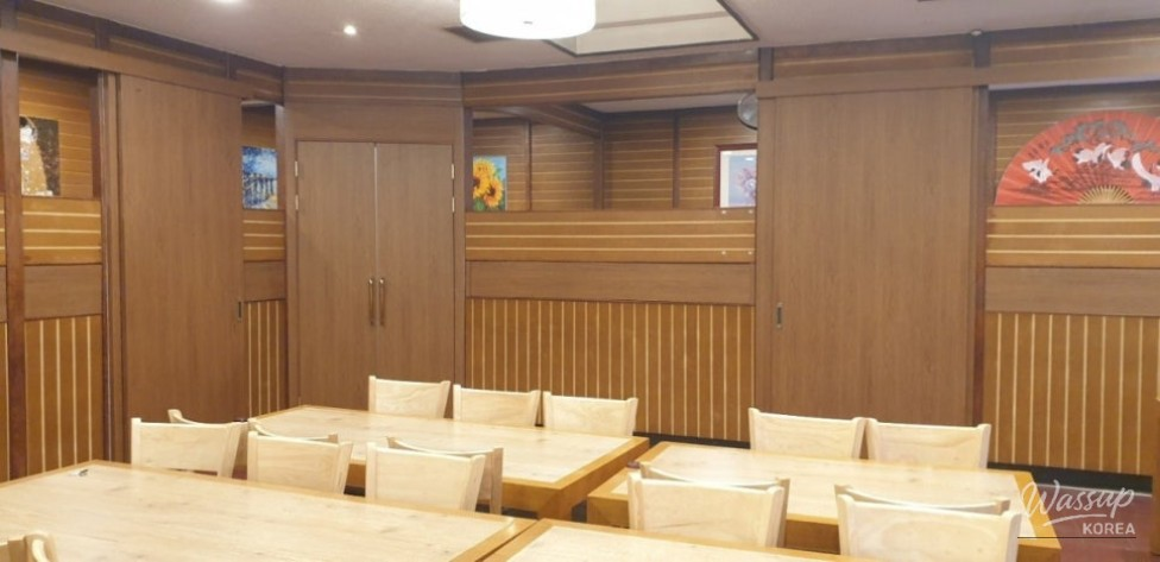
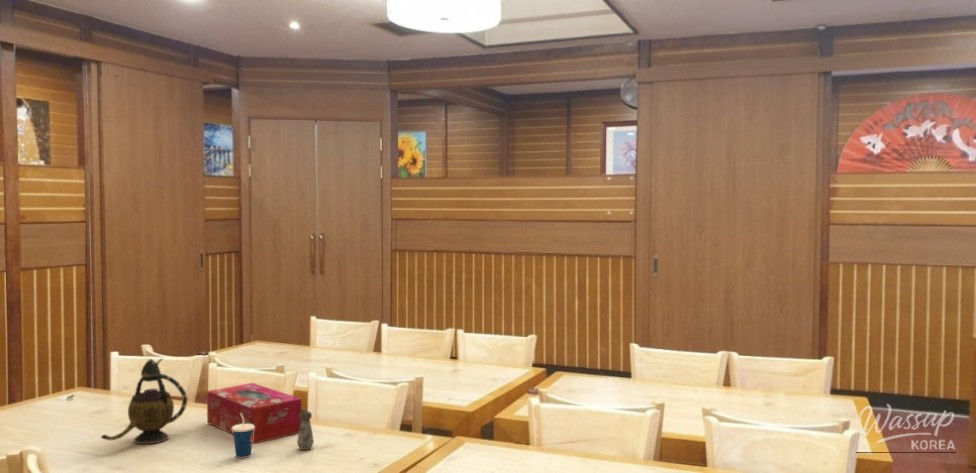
+ cup [232,413,255,459]
+ teapot [100,358,188,445]
+ tissue box [206,382,302,445]
+ salt shaker [296,410,315,451]
